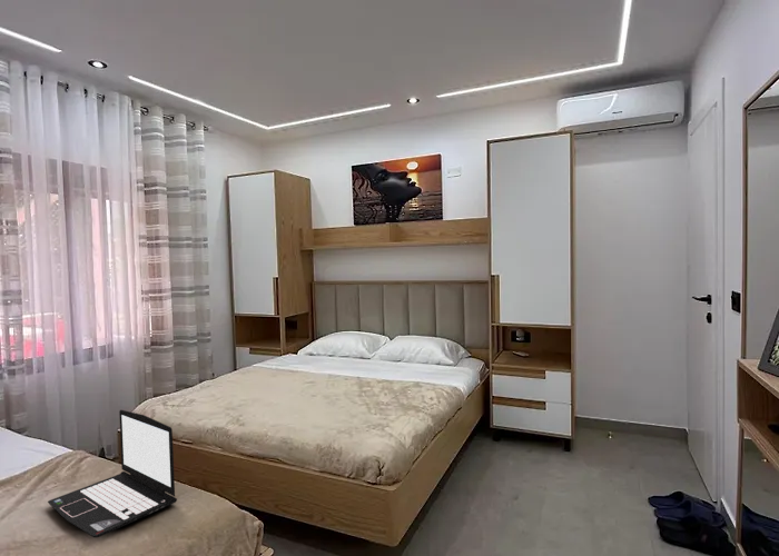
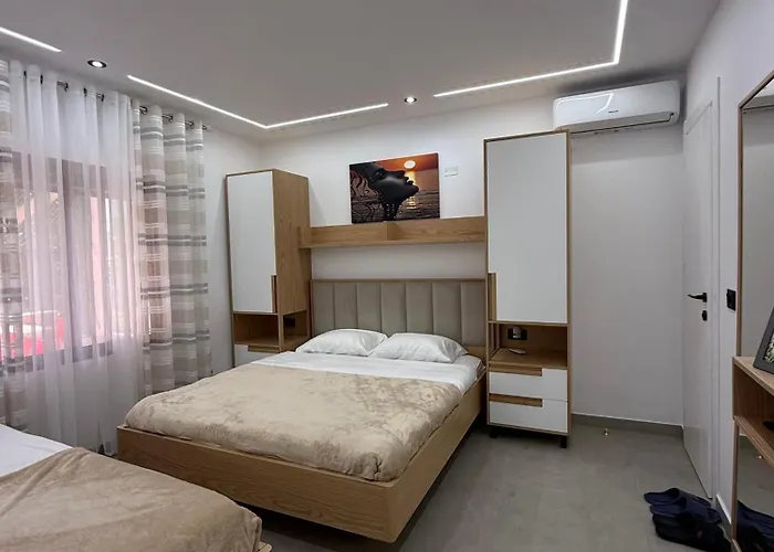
- laptop [47,409,178,538]
